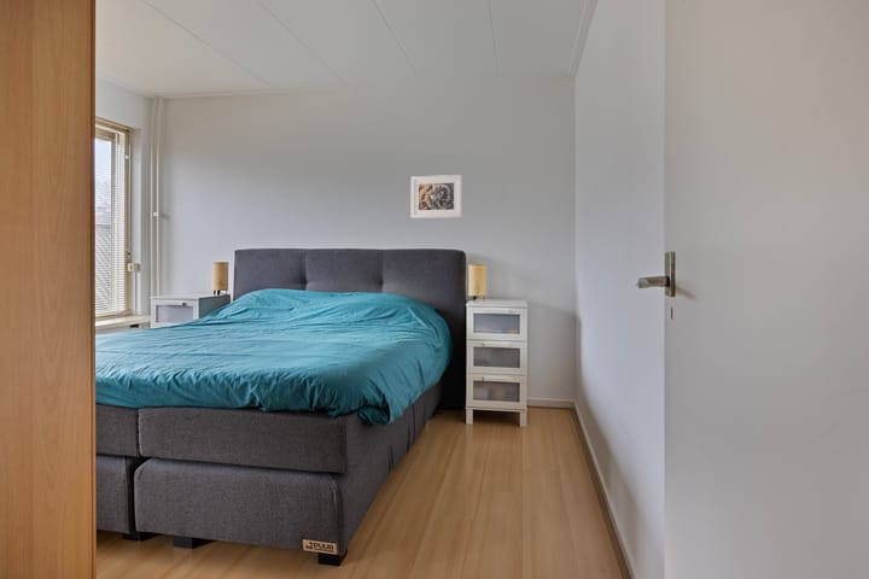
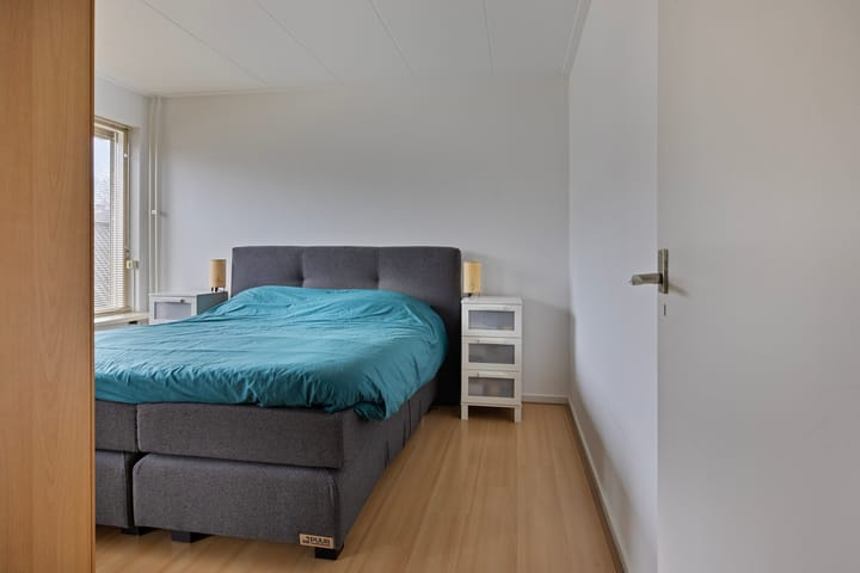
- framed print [410,174,462,220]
